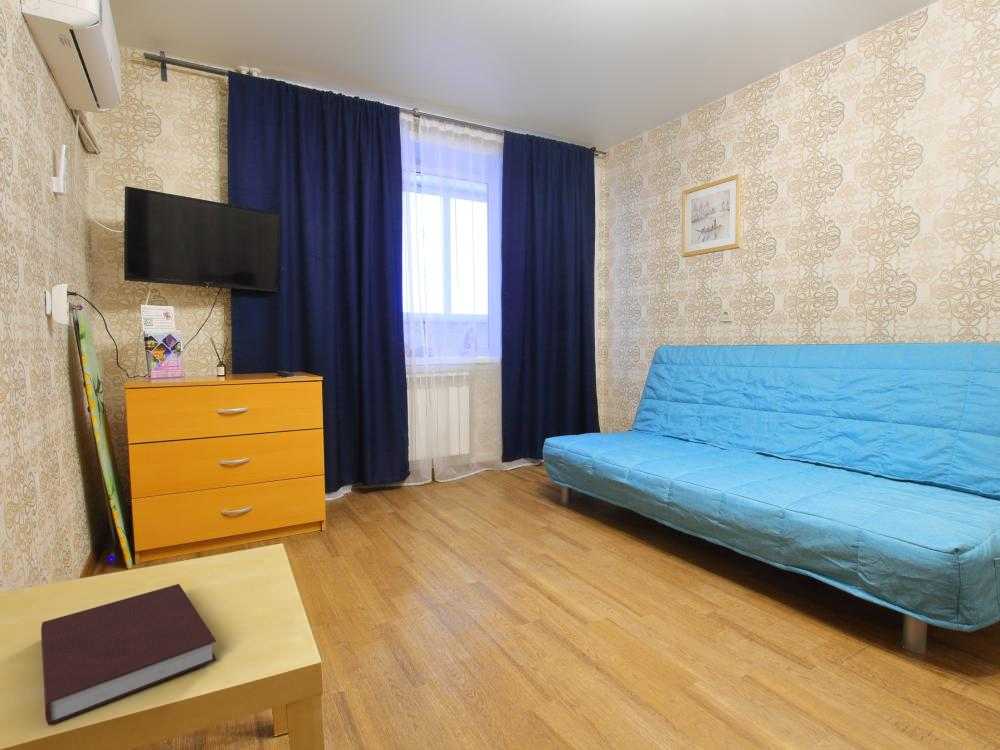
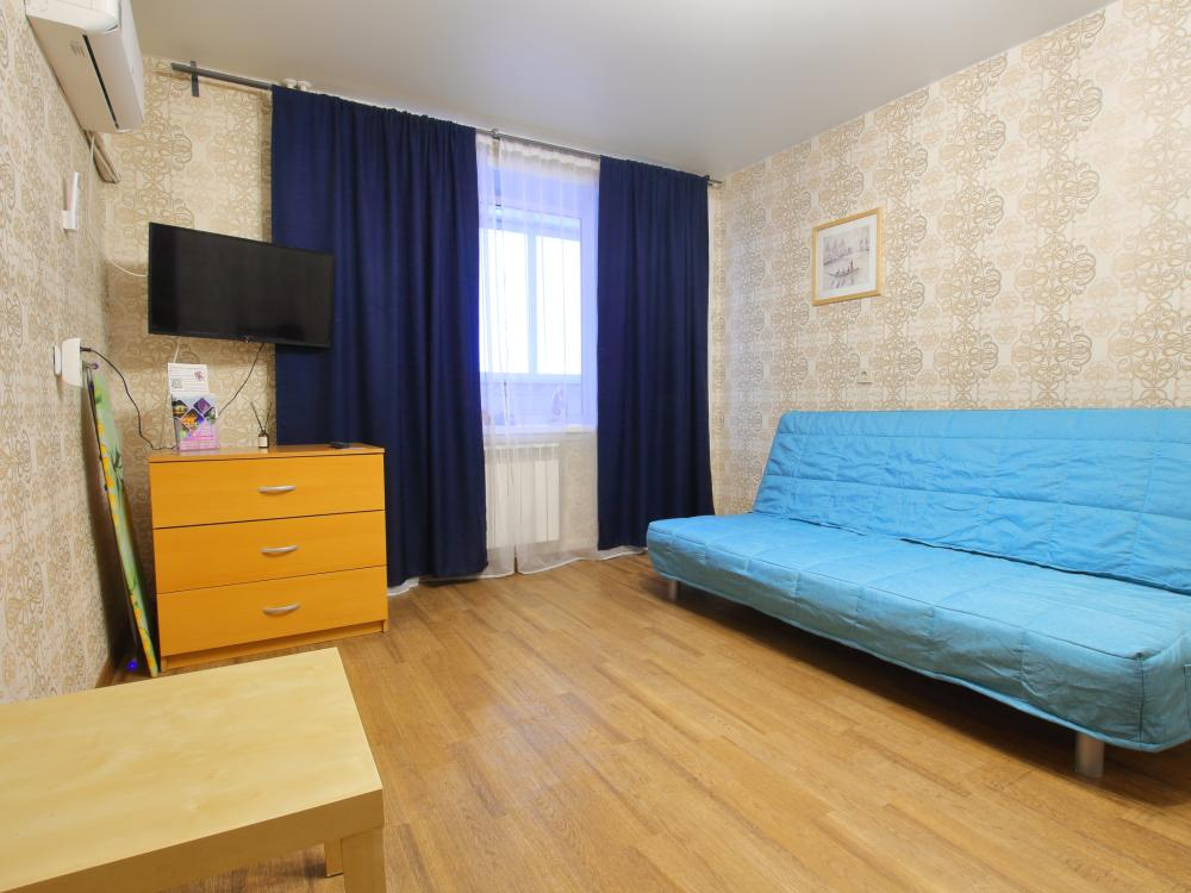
- notebook [40,583,218,726]
